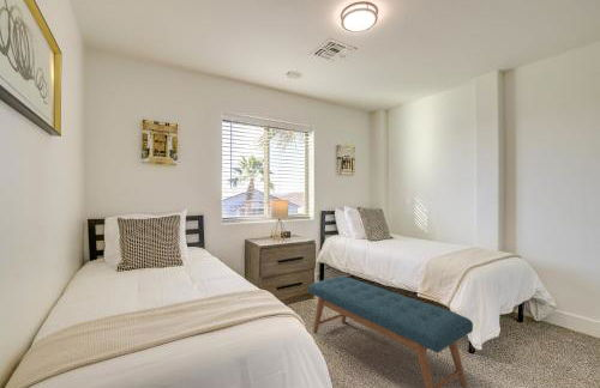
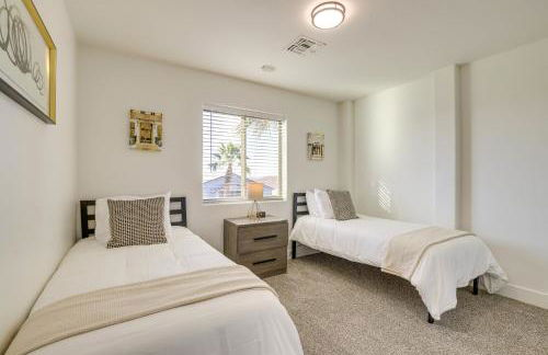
- bench [307,275,474,388]
